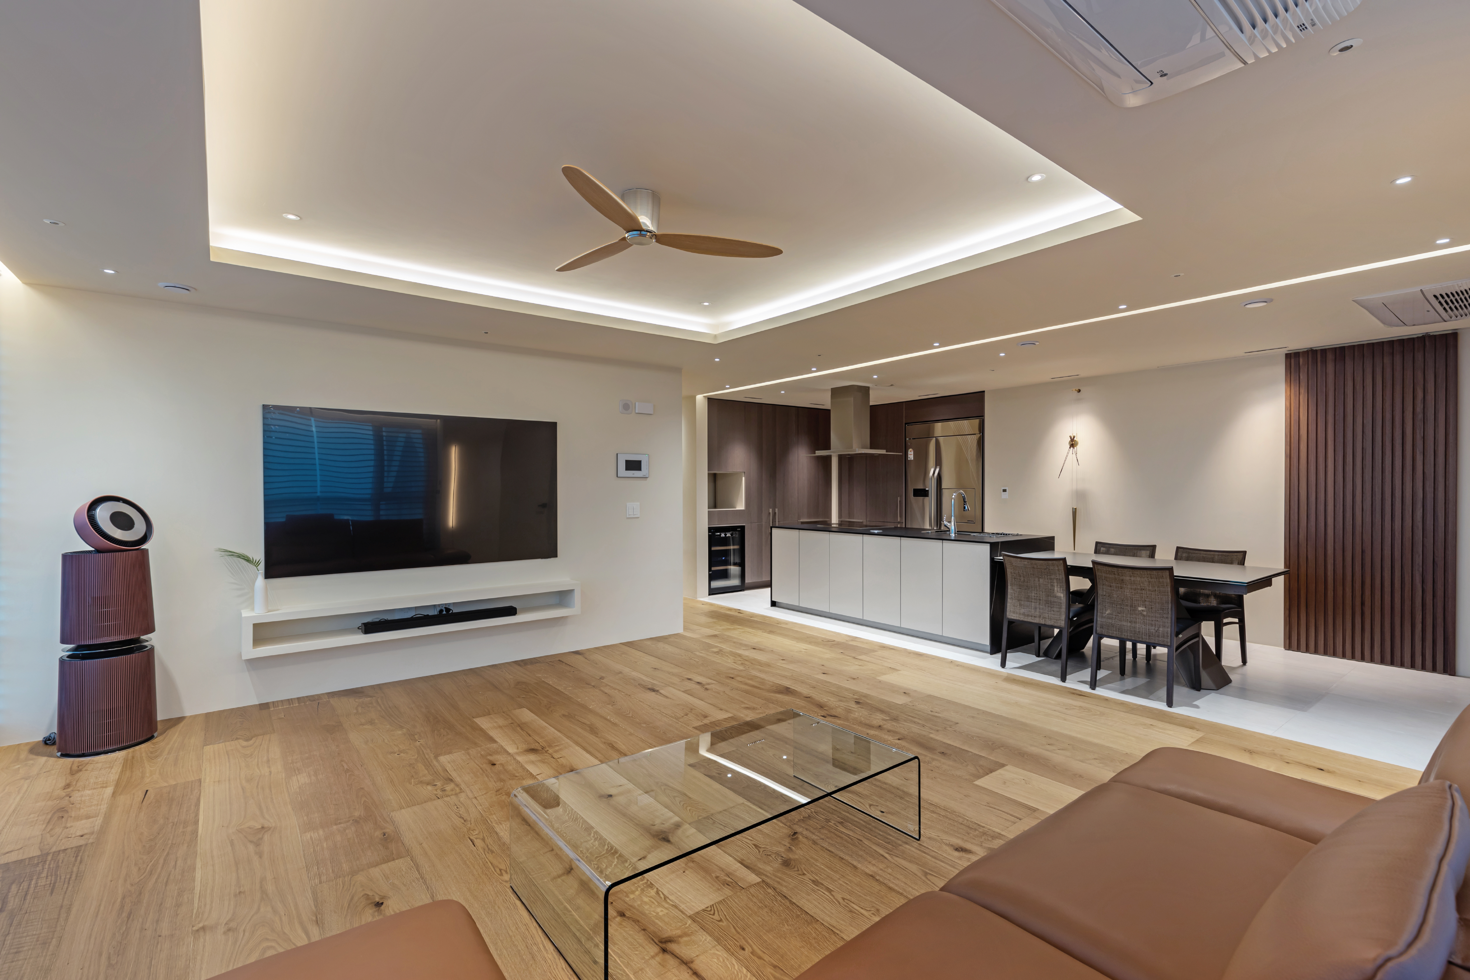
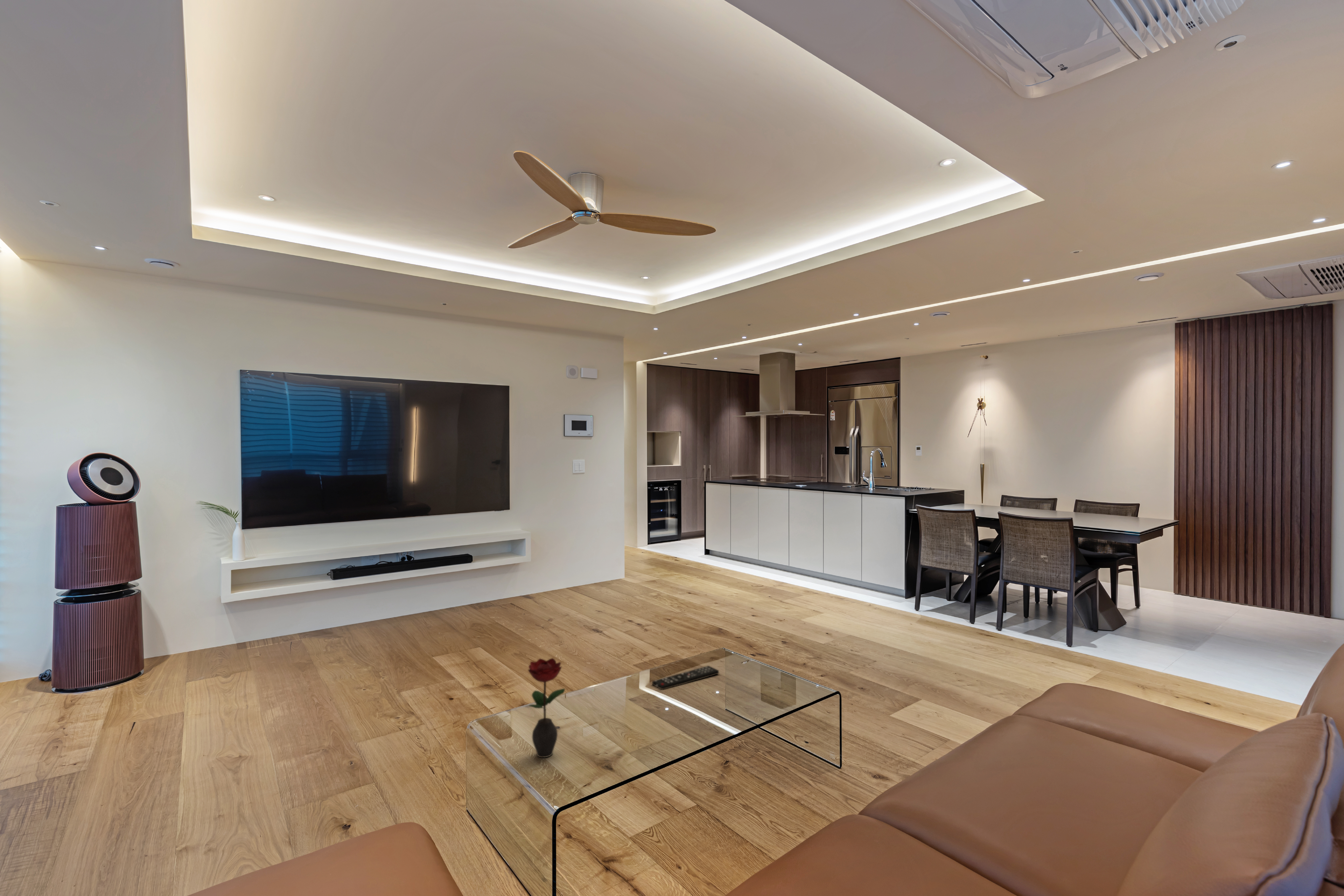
+ decorative flower [527,657,565,758]
+ remote control [652,665,719,690]
